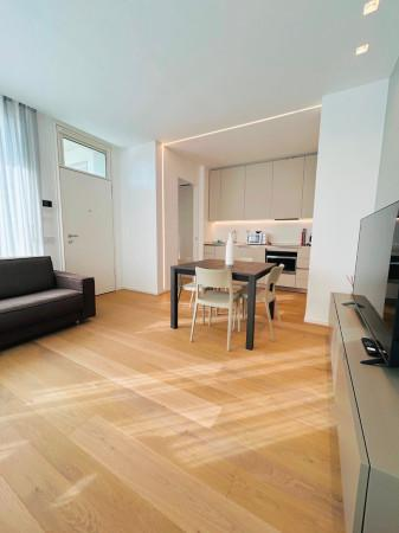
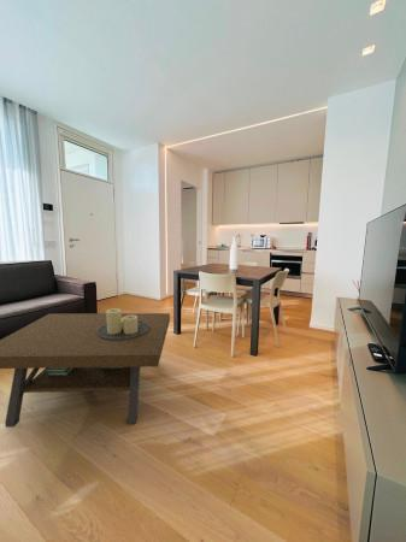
+ coffee table [0,307,171,429]
